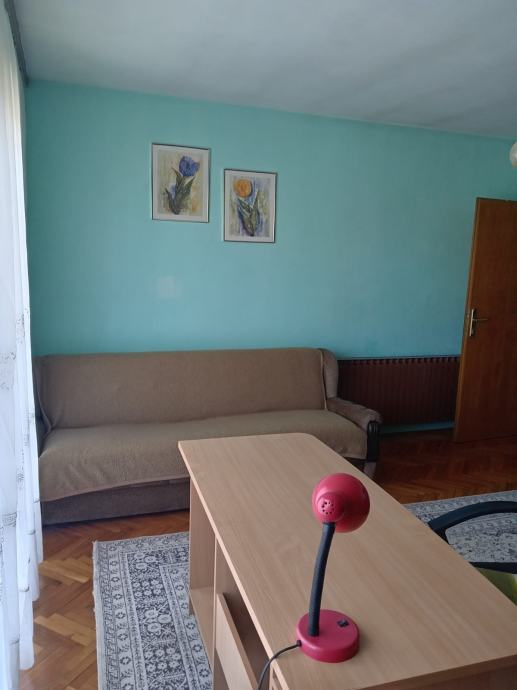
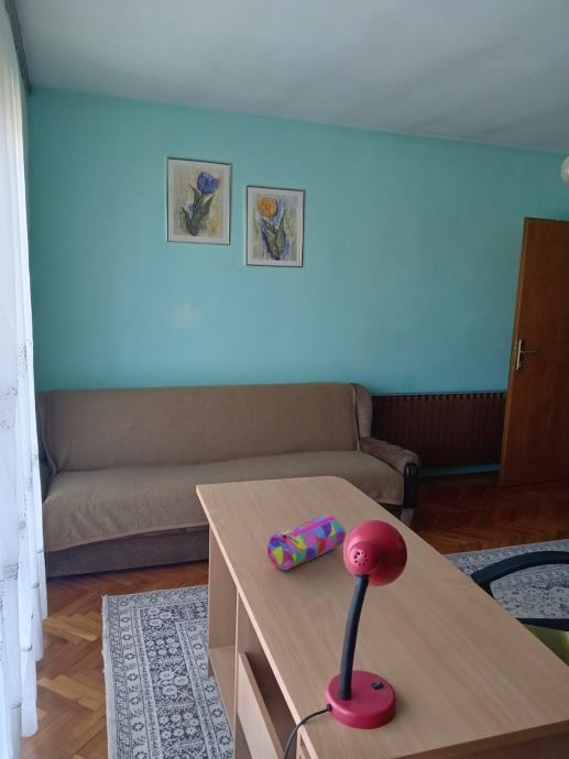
+ pencil case [266,514,347,571]
